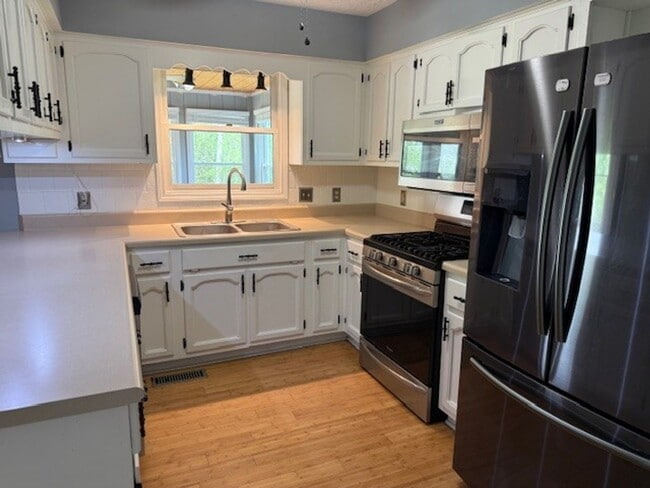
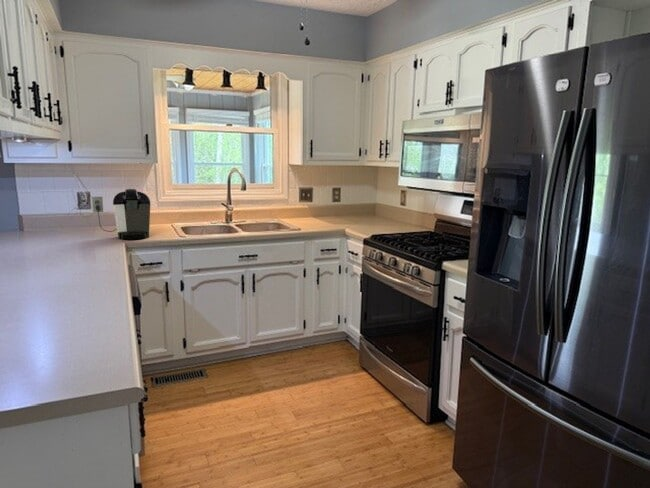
+ coffee maker [91,188,151,241]
